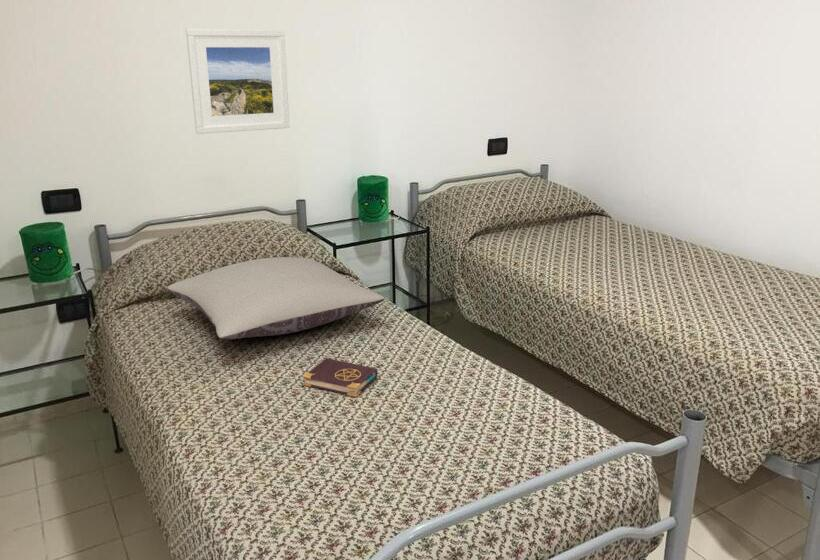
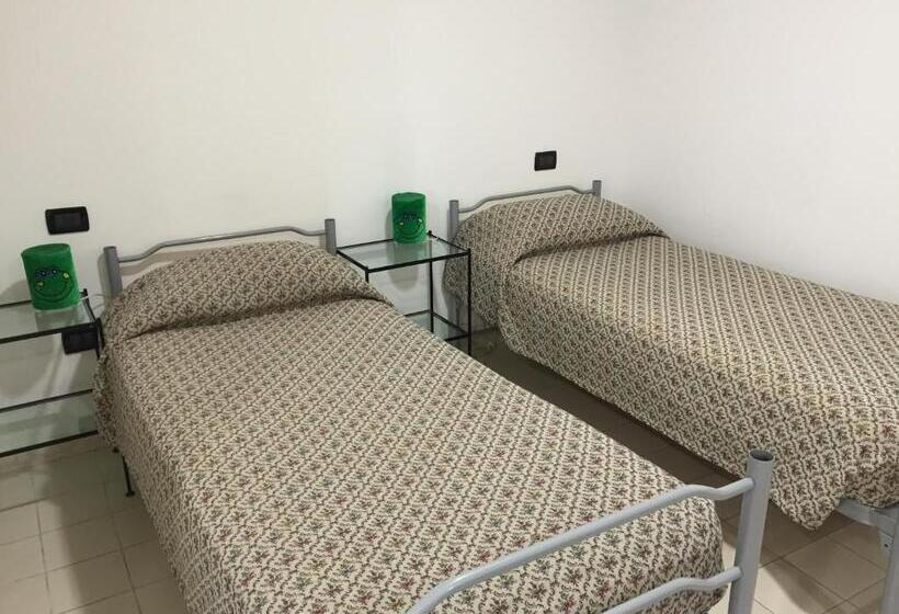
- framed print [185,28,290,135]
- pillow [166,256,386,340]
- book [301,358,378,398]
